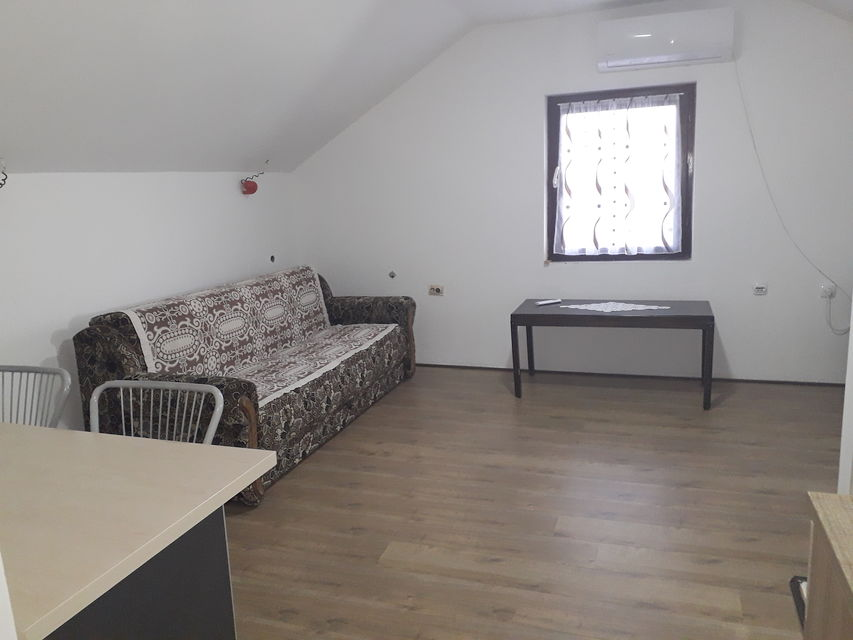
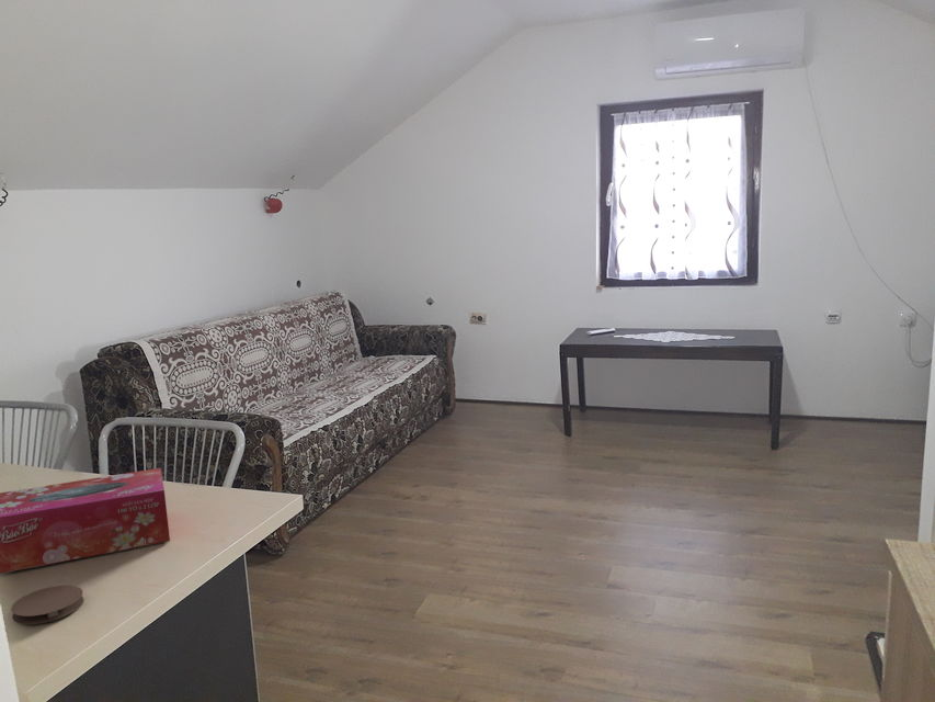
+ tissue box [0,467,171,575]
+ coaster [10,585,84,625]
